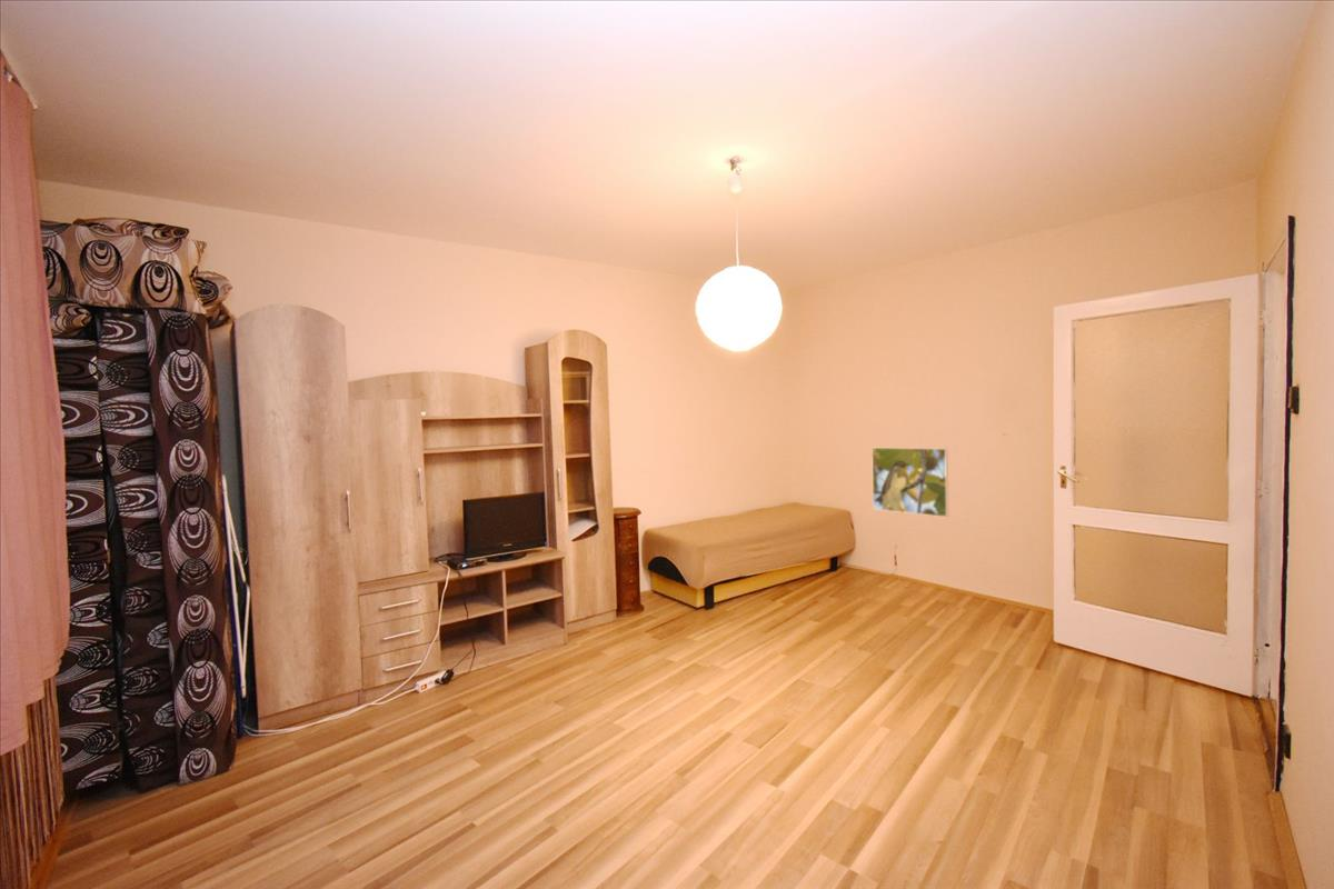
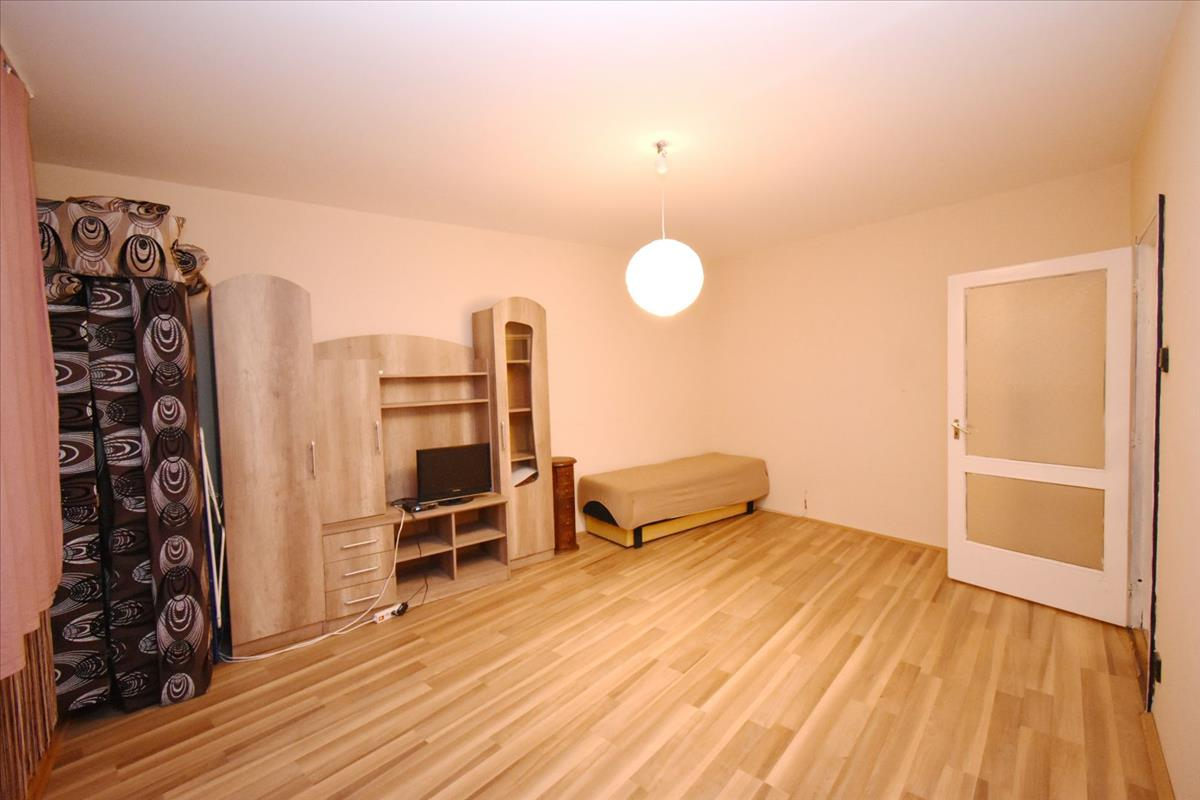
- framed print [870,447,949,518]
